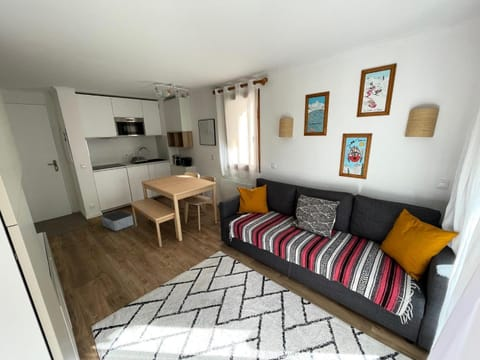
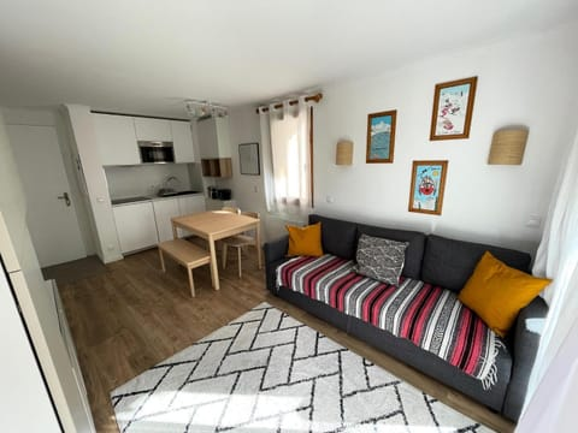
- storage bin [100,209,135,232]
